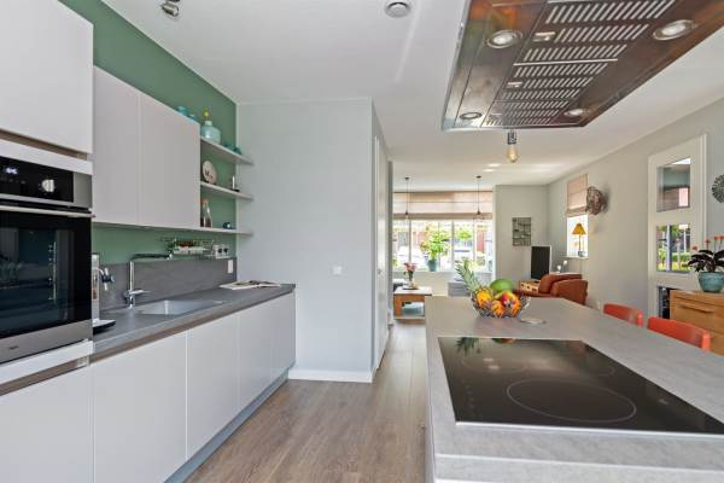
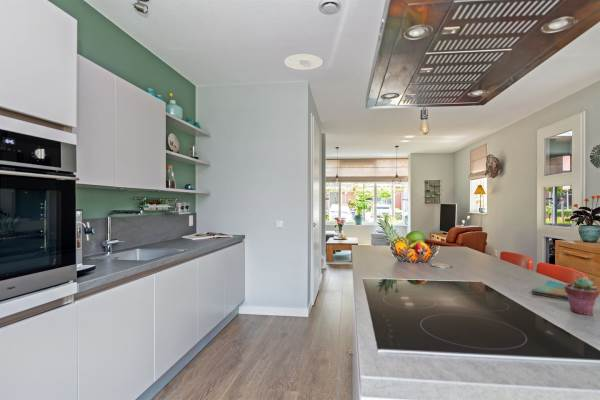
+ potted succulent [565,276,600,316]
+ recessed light [283,53,324,71]
+ dish towel [530,280,569,302]
